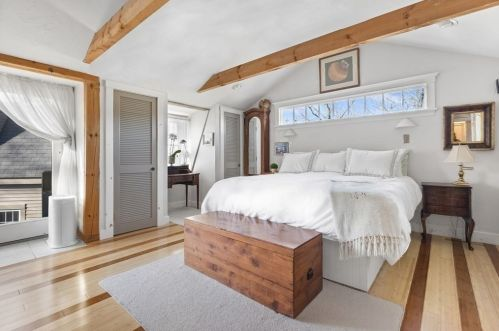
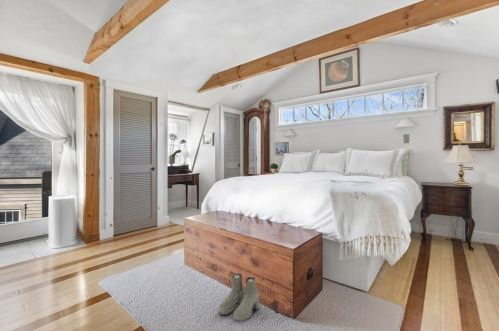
+ boots [218,273,260,322]
